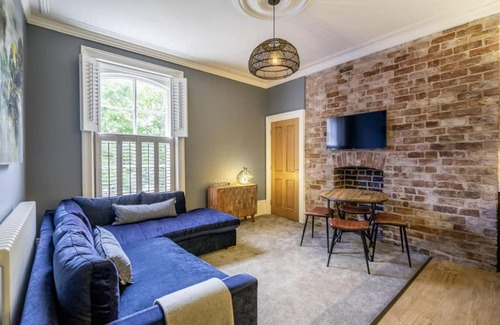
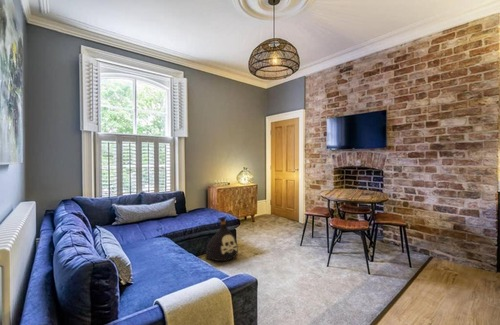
+ bag [204,216,239,262]
